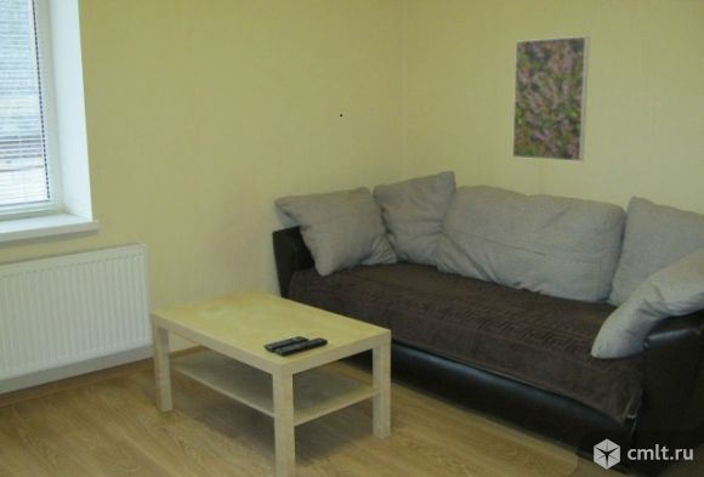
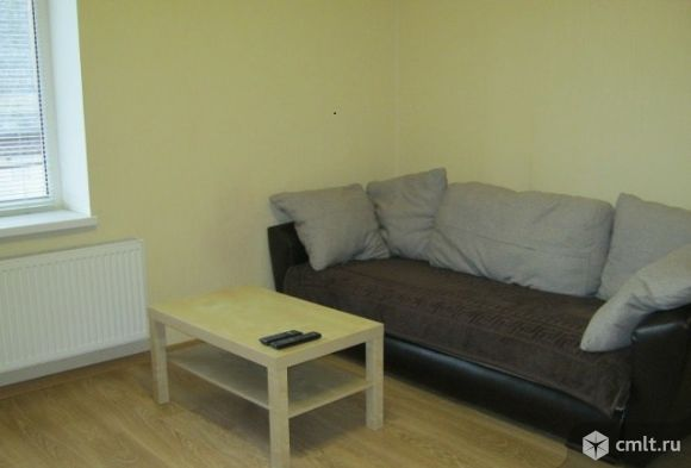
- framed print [511,35,591,163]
